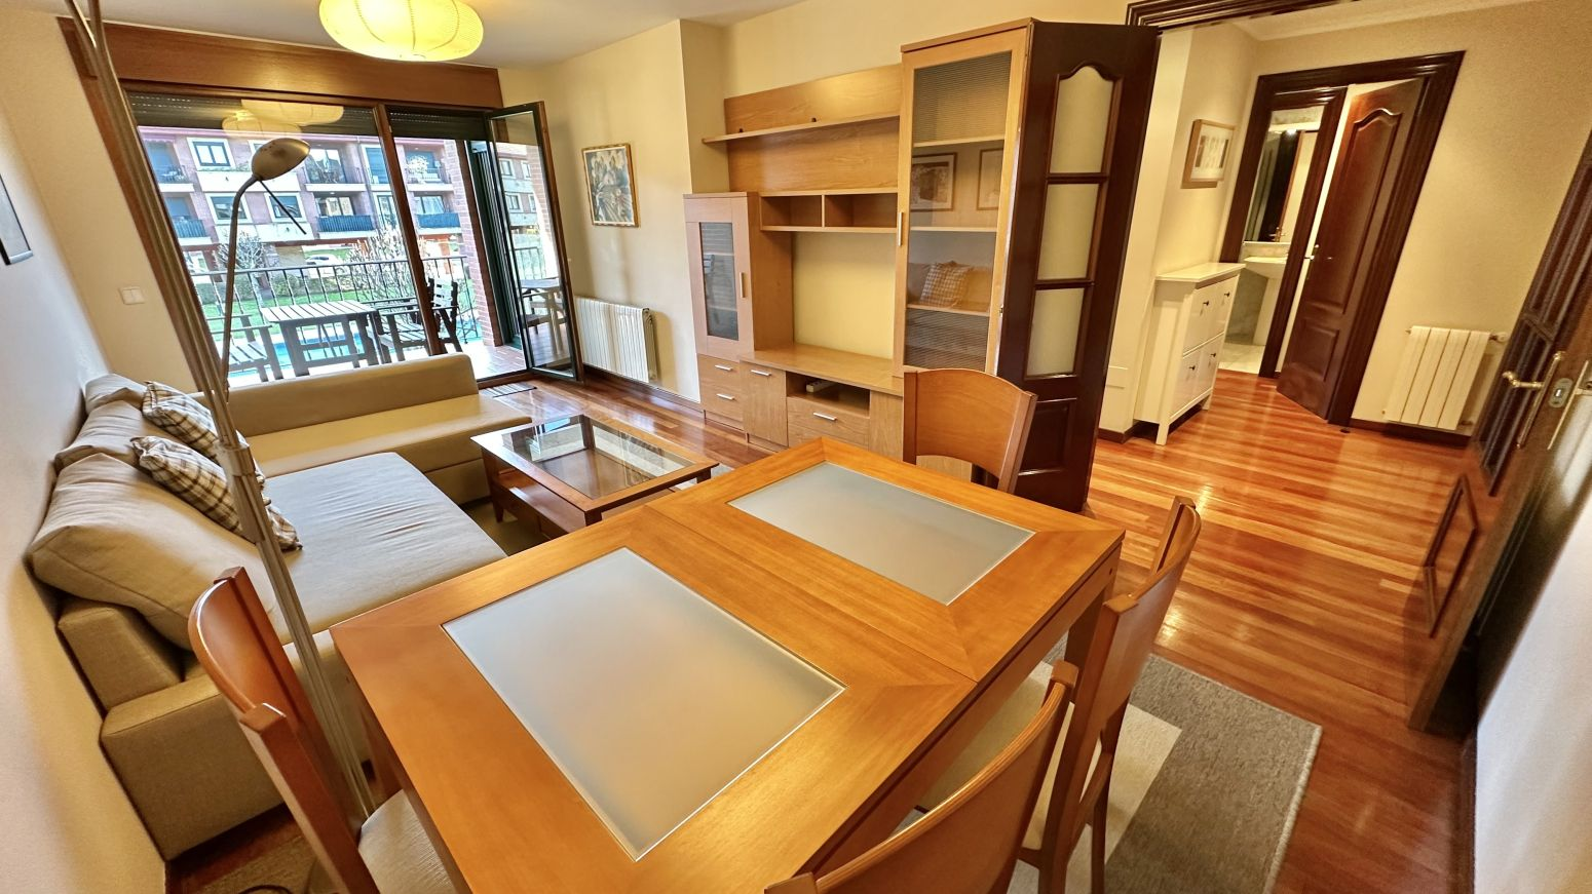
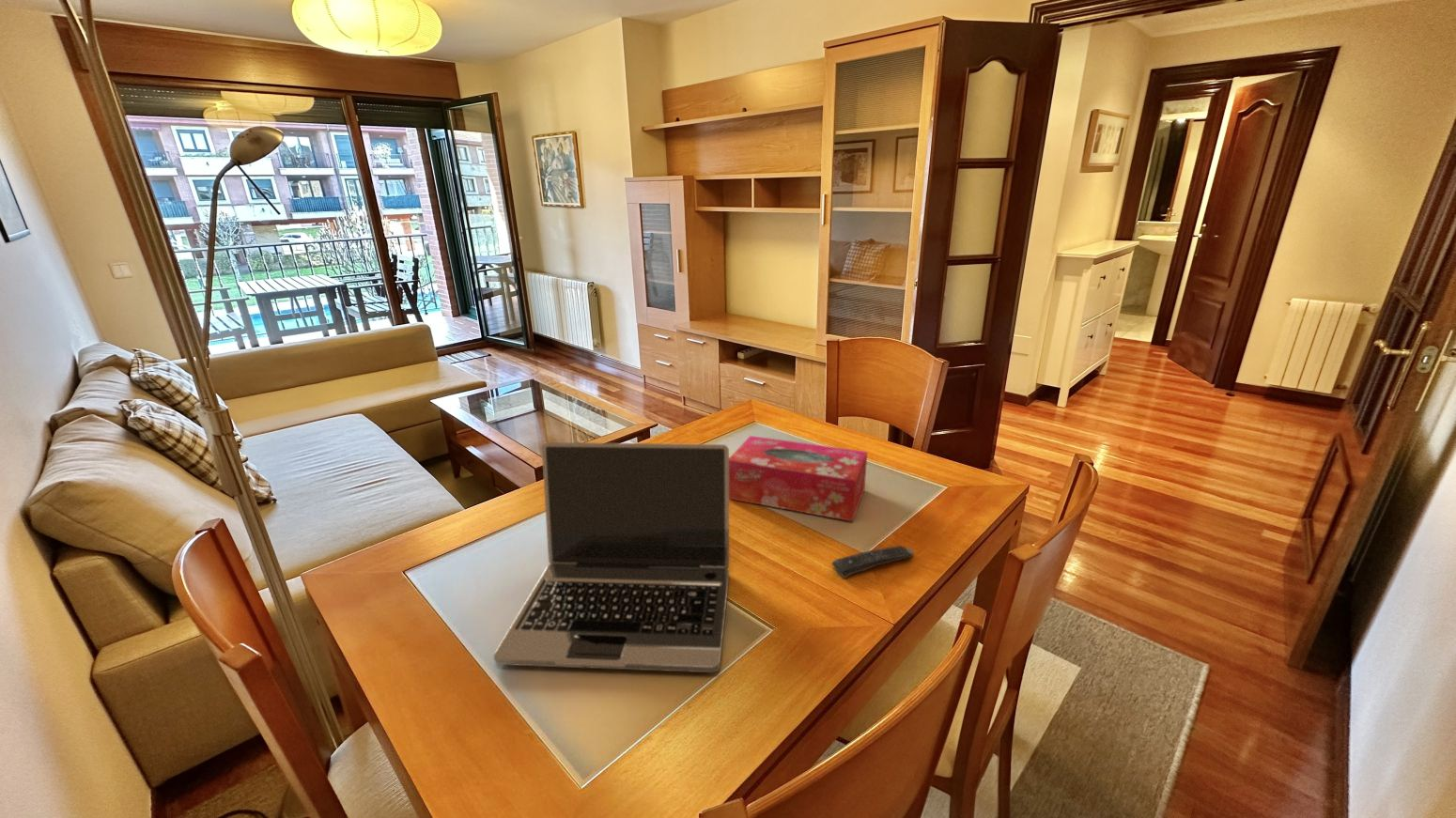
+ remote control [831,545,915,579]
+ laptop [493,441,730,673]
+ tissue box [729,435,868,522]
